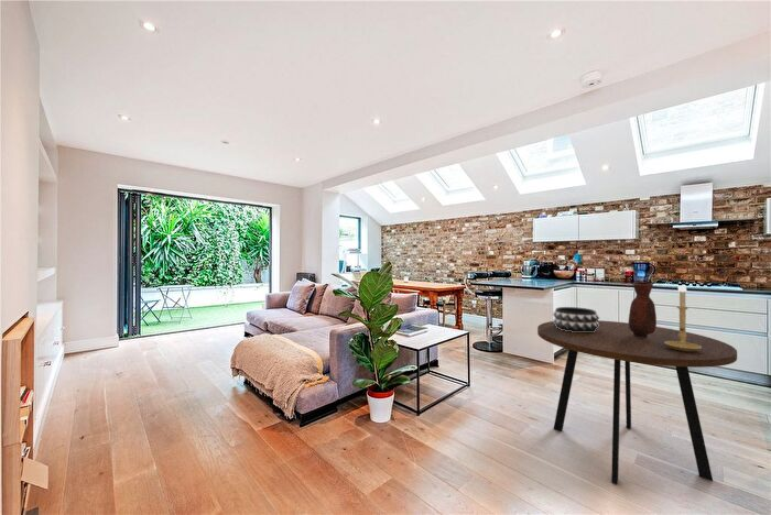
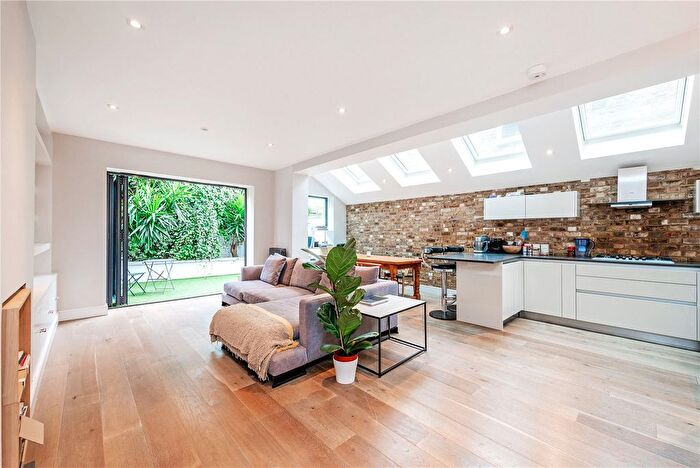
- dining table [536,319,738,485]
- candle holder [664,285,702,352]
- vase [628,281,658,339]
- decorative bowl [552,306,600,332]
